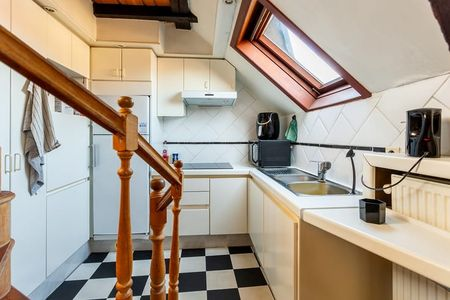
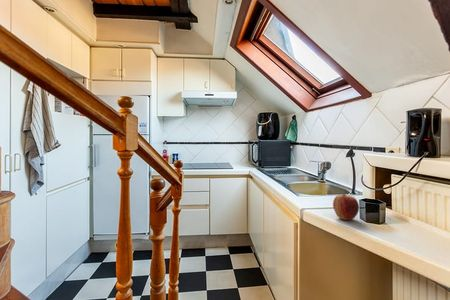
+ apple [332,192,360,221]
